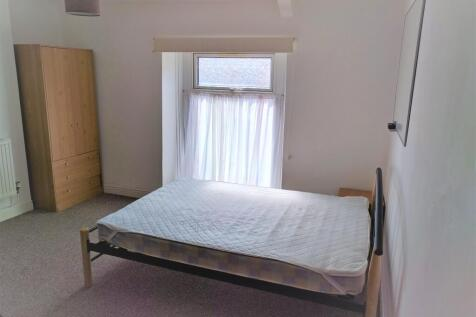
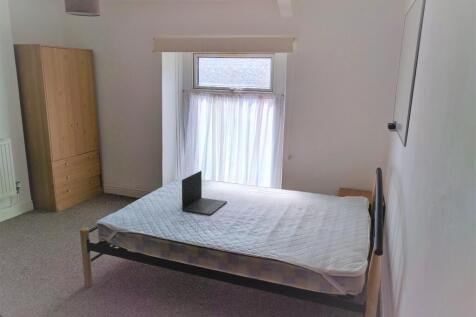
+ laptop [181,170,228,216]
